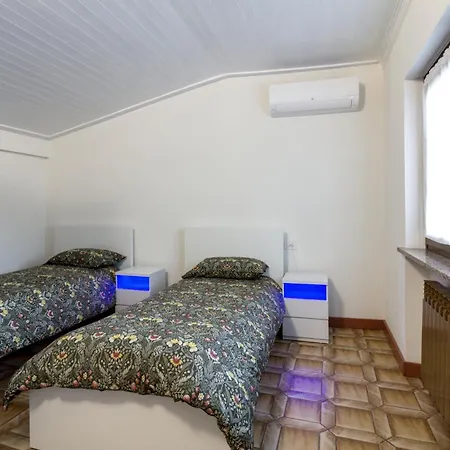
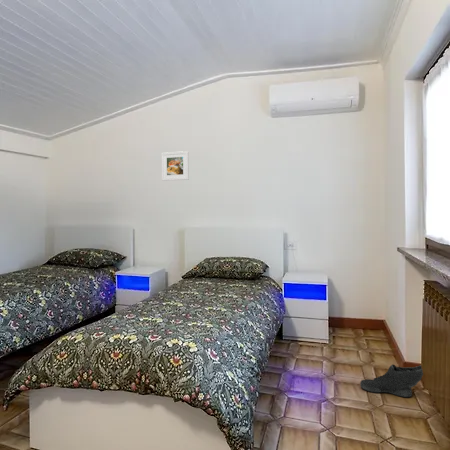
+ sneaker [359,364,424,398]
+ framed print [161,150,190,182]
